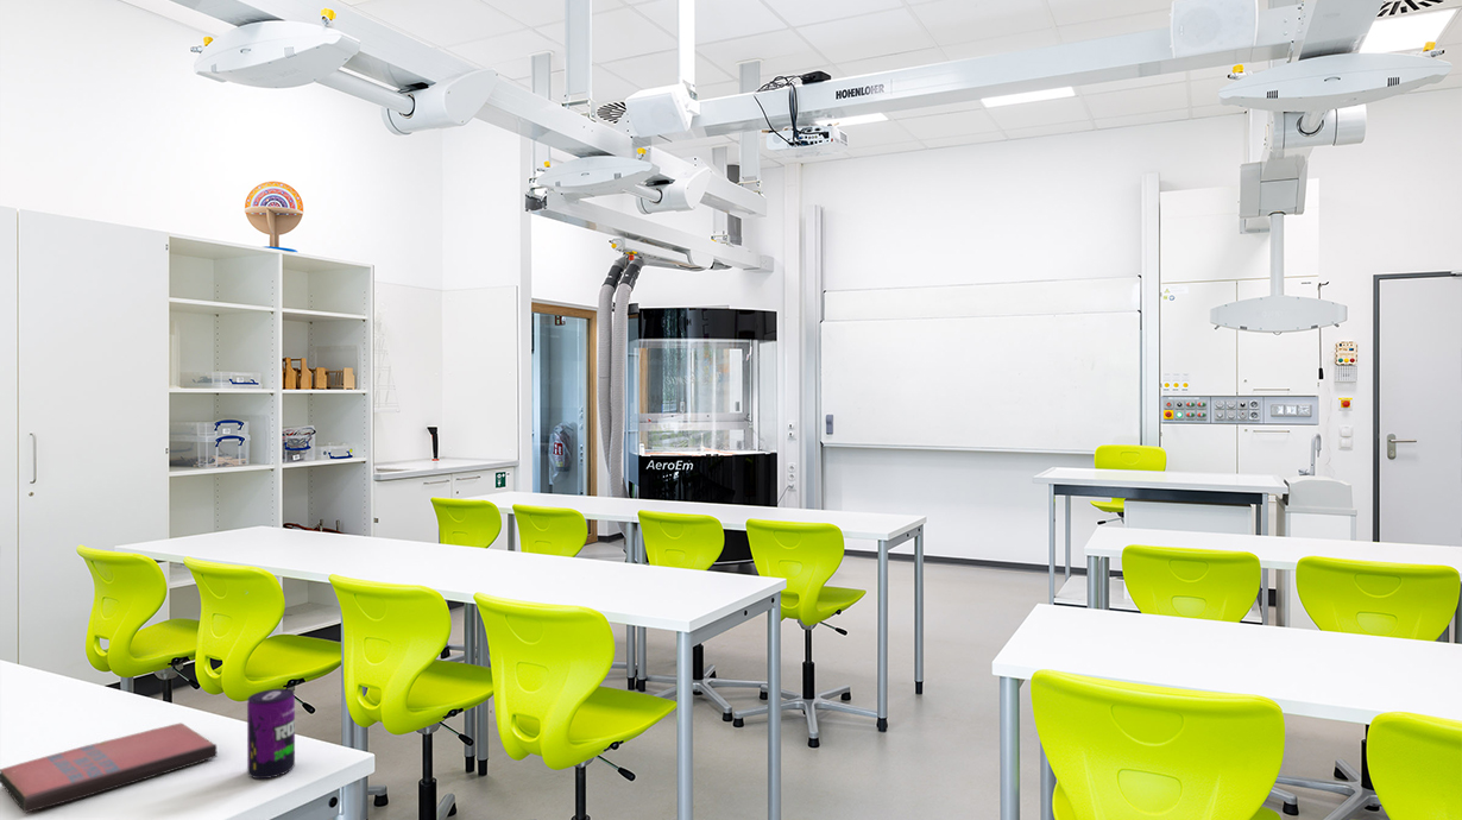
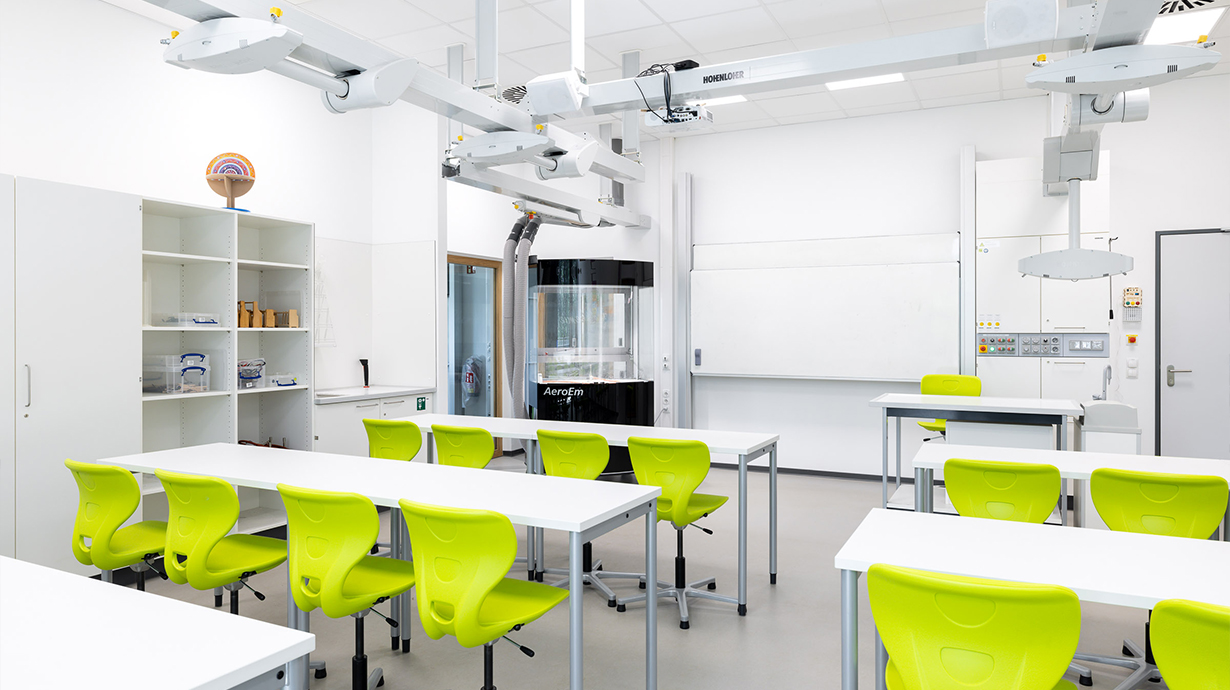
- beverage can [246,688,296,780]
- paperback book [0,721,218,814]
